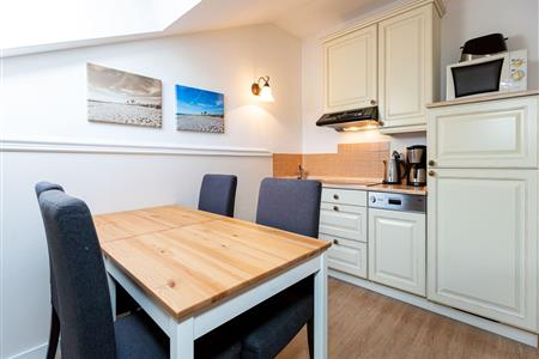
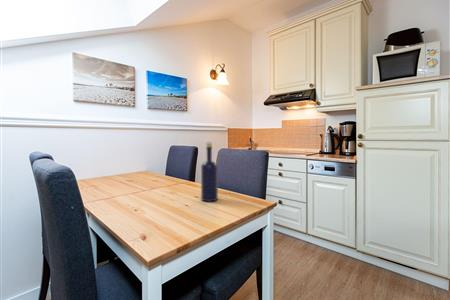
+ bottle [200,142,219,203]
